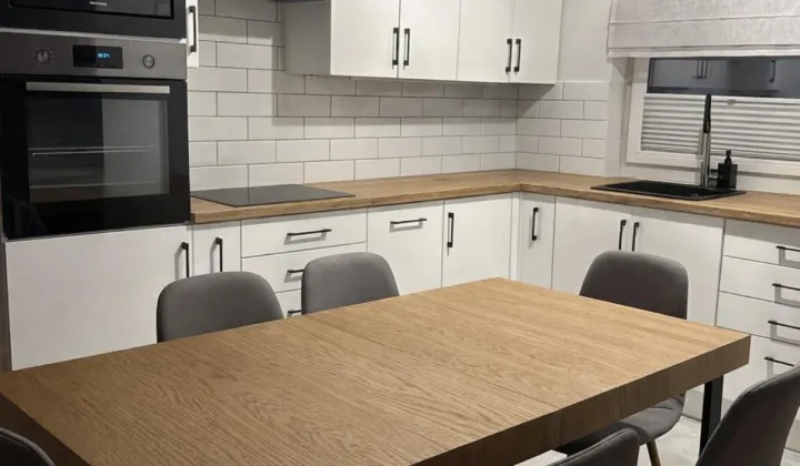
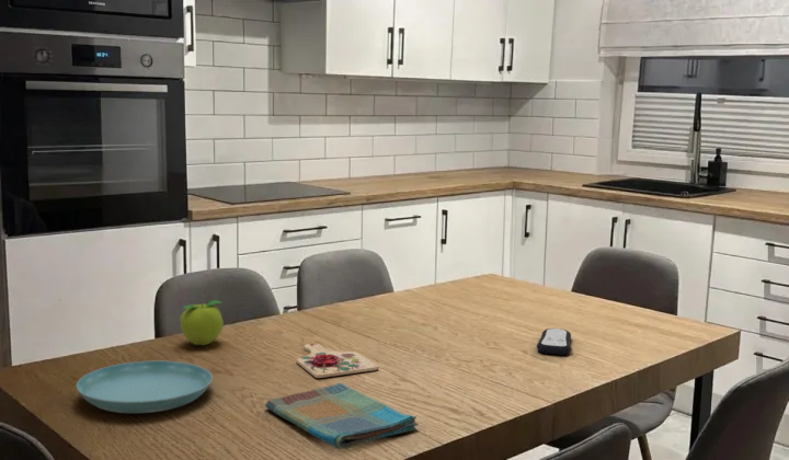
+ remote control [536,327,572,356]
+ dish towel [264,382,420,450]
+ fruit [179,299,225,346]
+ cutting board [296,343,379,379]
+ saucer [76,360,214,414]
